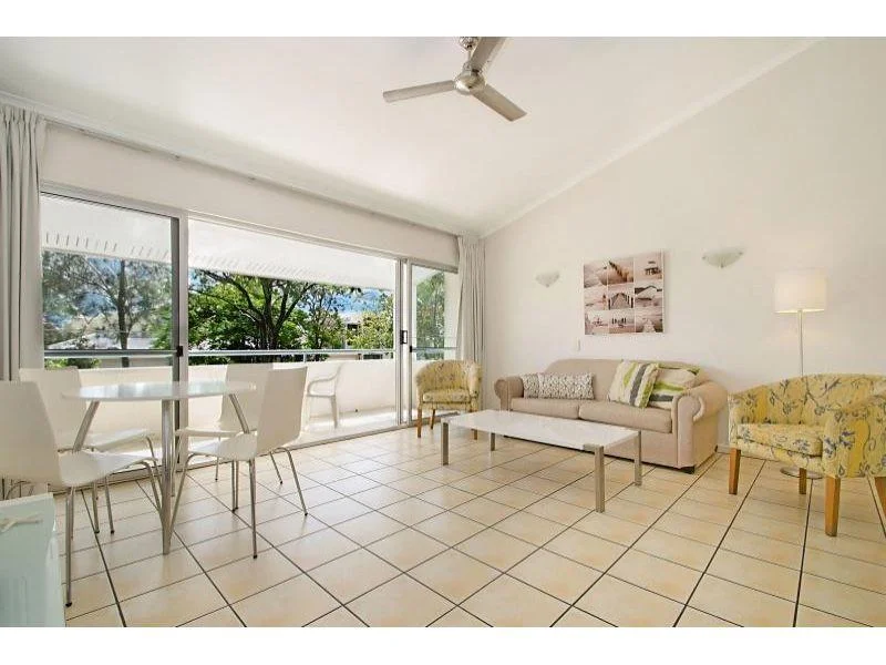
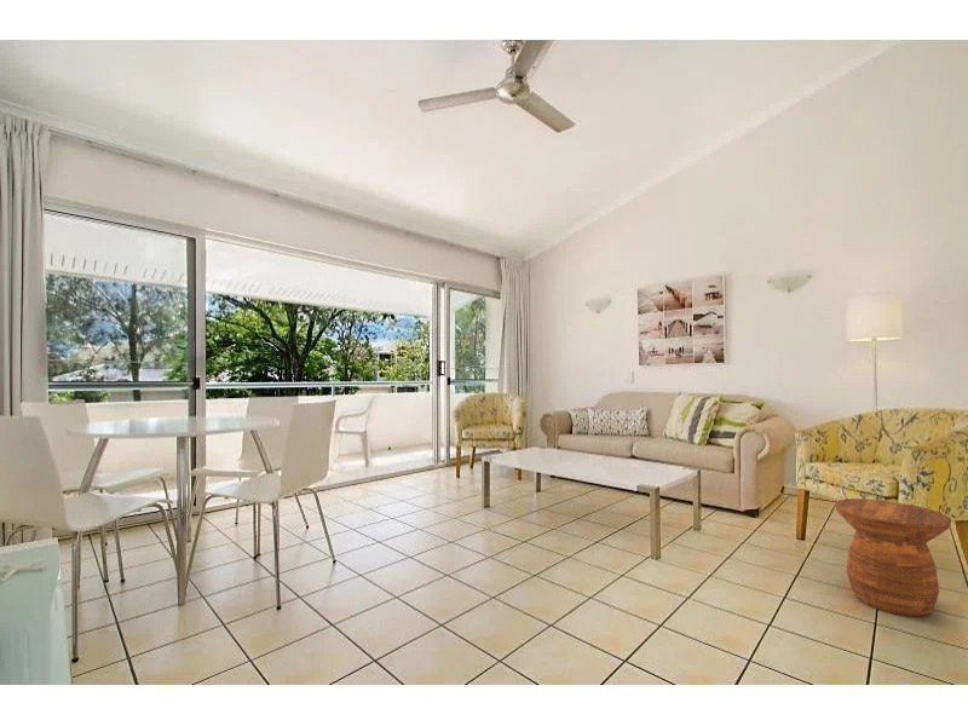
+ side table [834,497,952,618]
